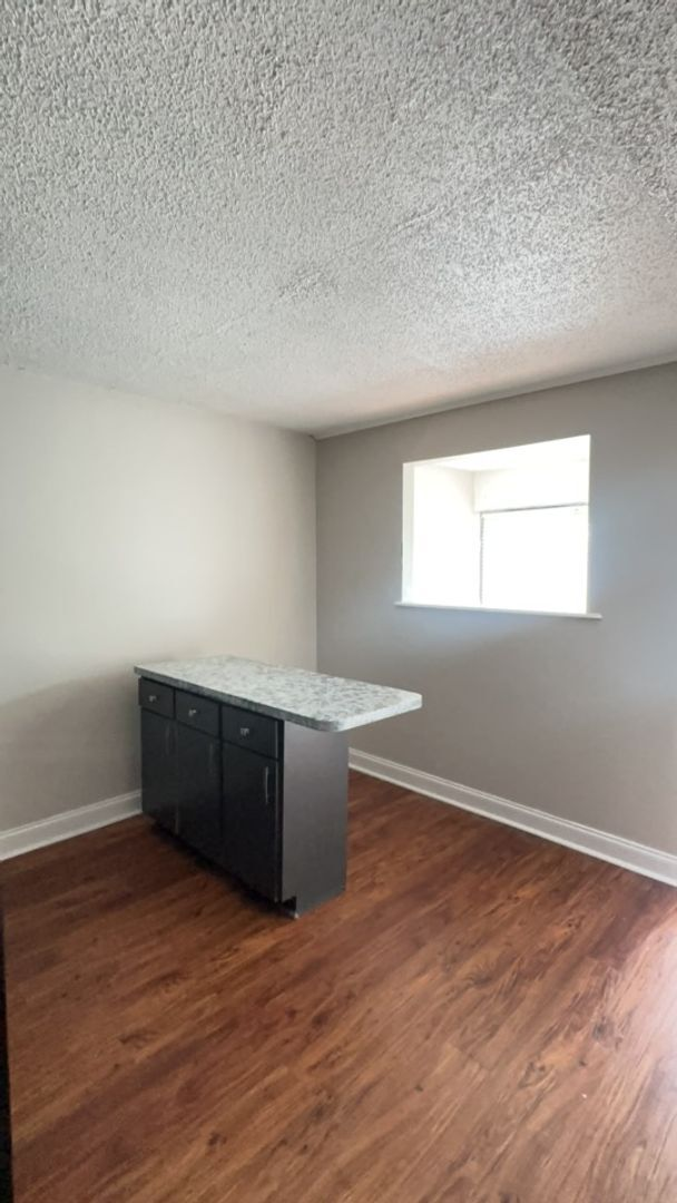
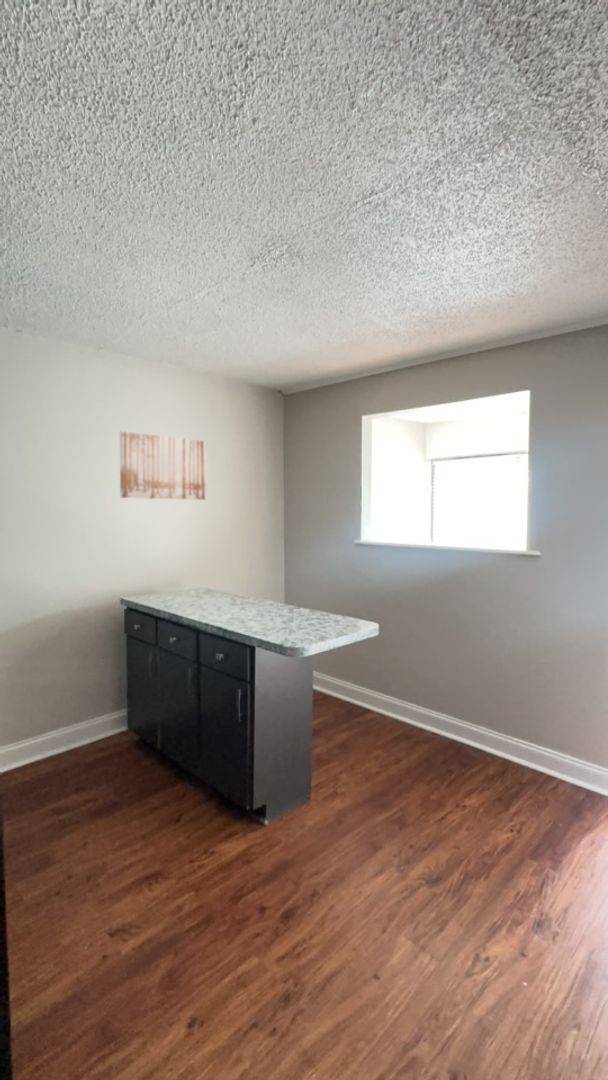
+ wall art [119,430,207,501]
